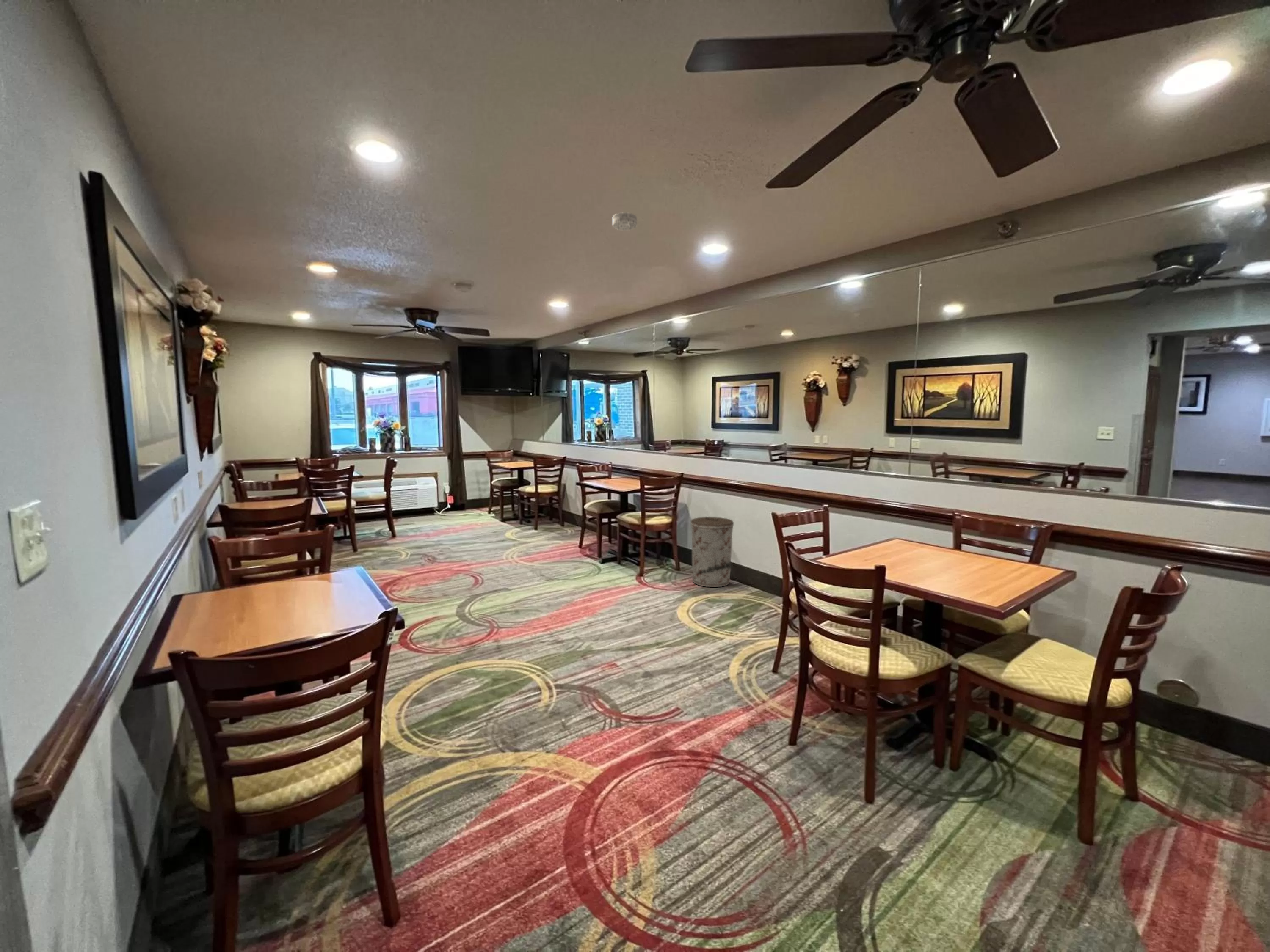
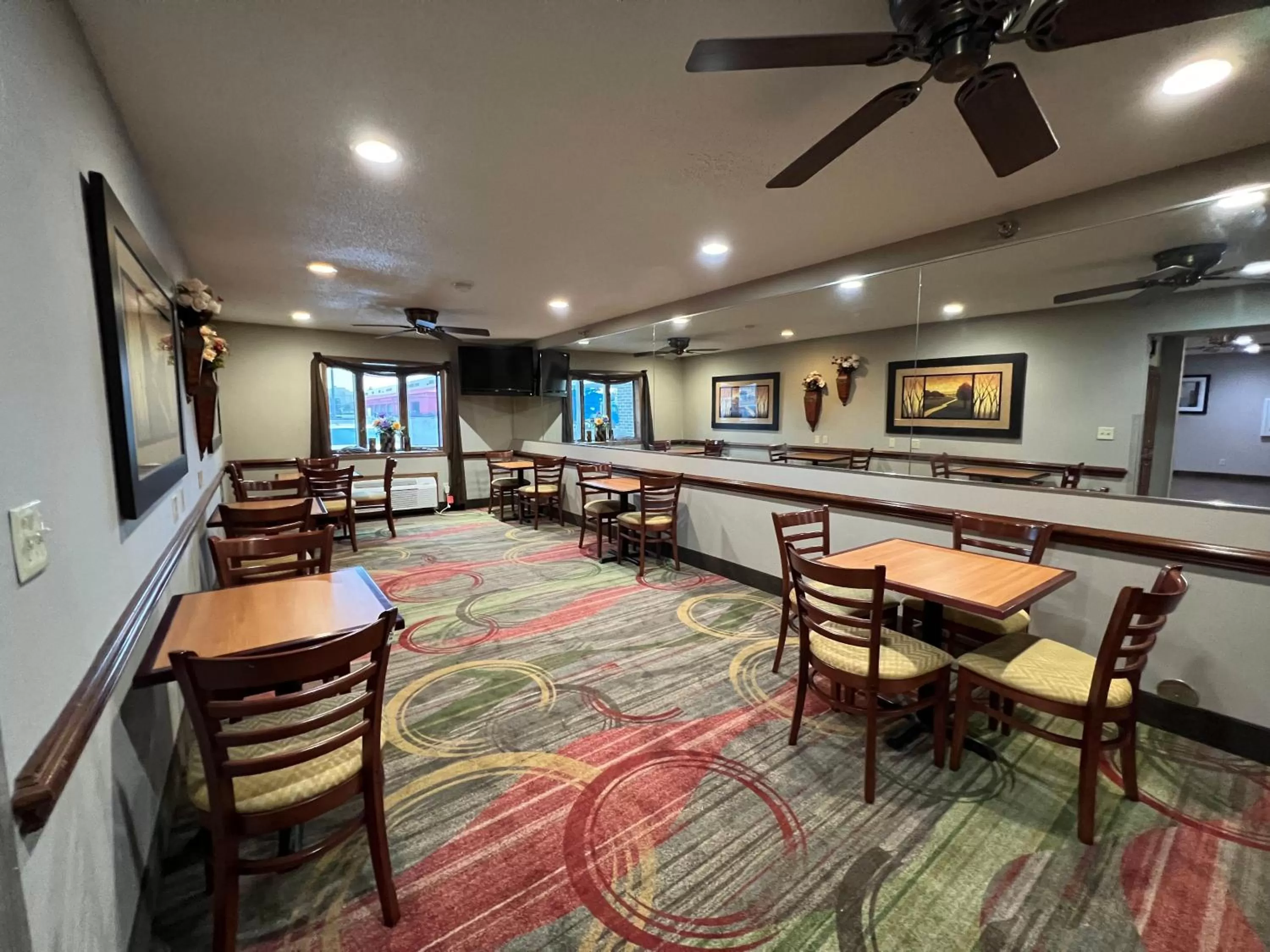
- smoke detector [612,212,638,231]
- trash can [690,517,734,588]
